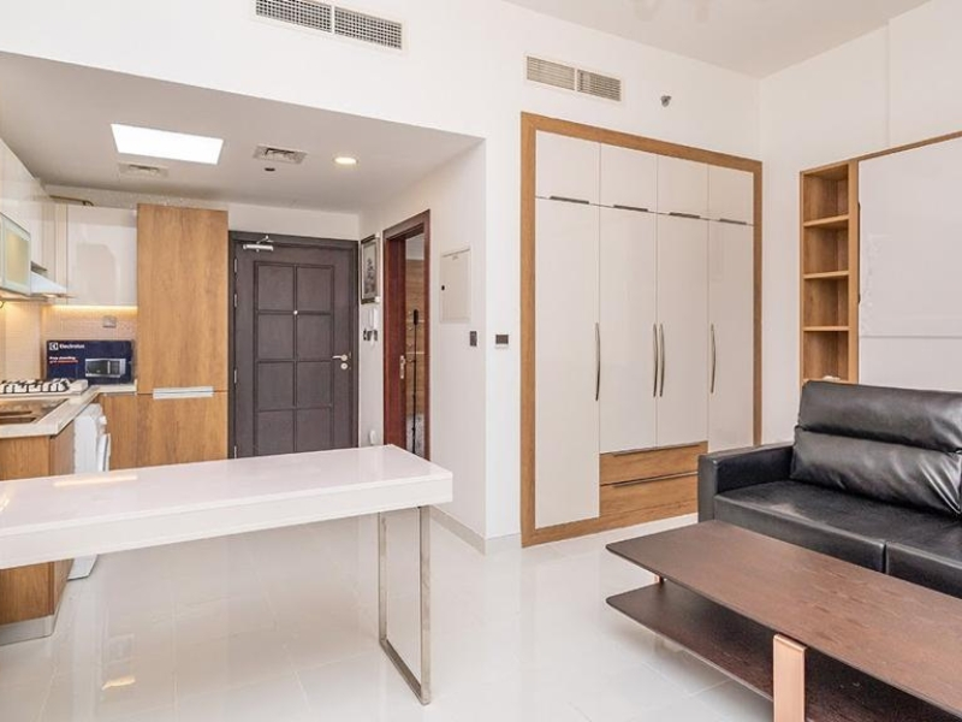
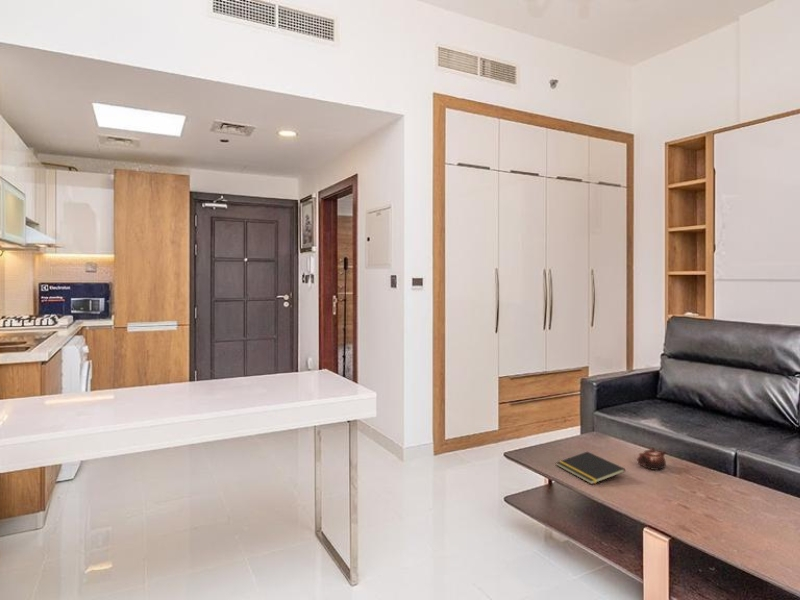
+ teapot [636,446,667,471]
+ notepad [555,451,626,485]
